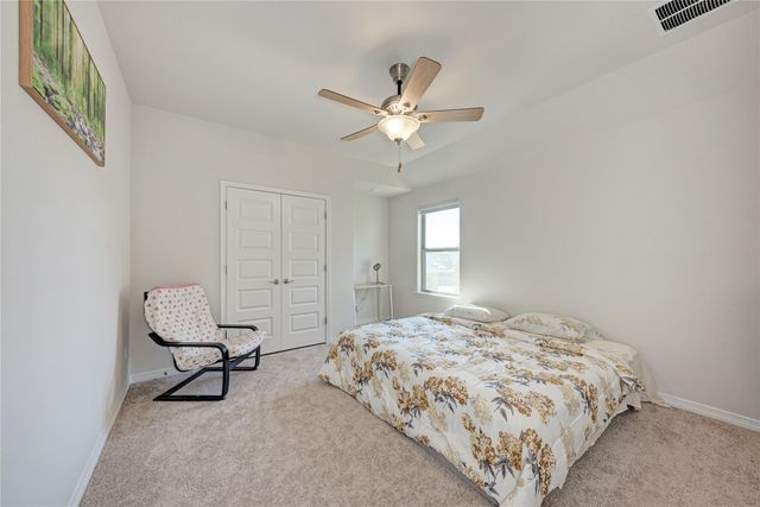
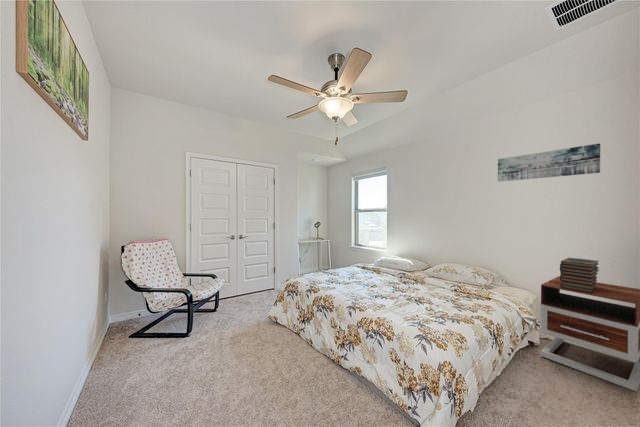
+ wall art [497,143,601,183]
+ book stack [559,257,600,293]
+ nightstand [540,275,640,393]
